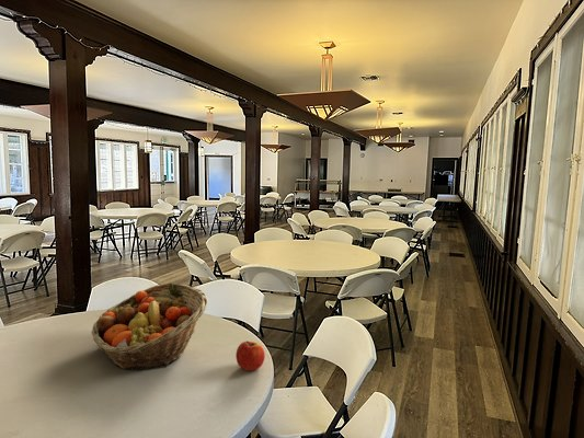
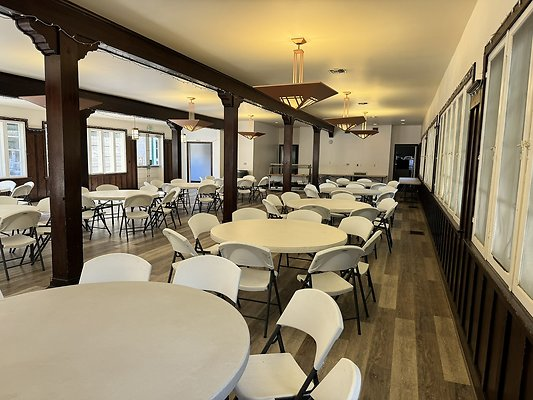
- apple [234,341,266,372]
- fruit basket [91,281,209,371]
